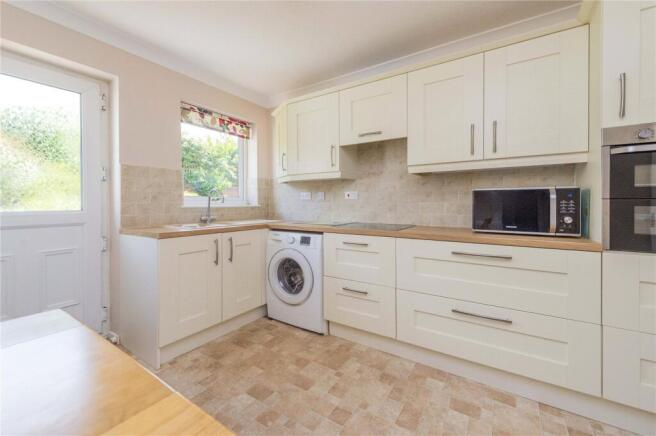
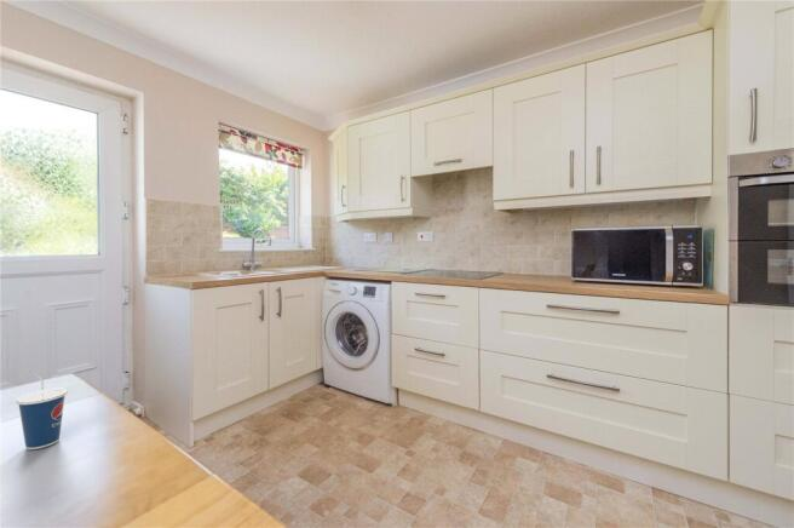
+ cup [15,371,69,450]
